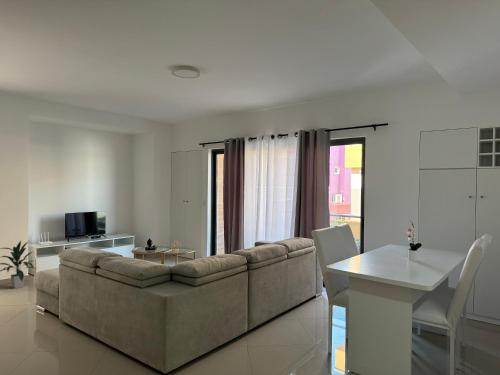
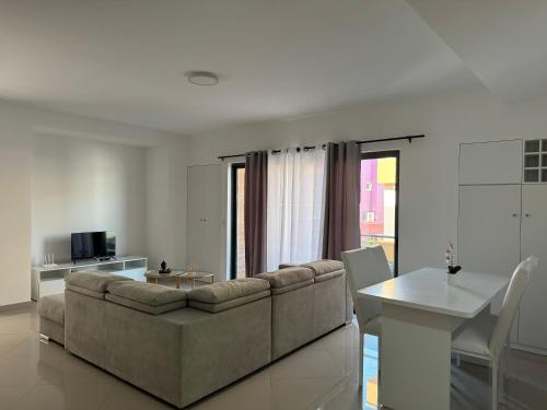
- indoor plant [0,239,37,290]
